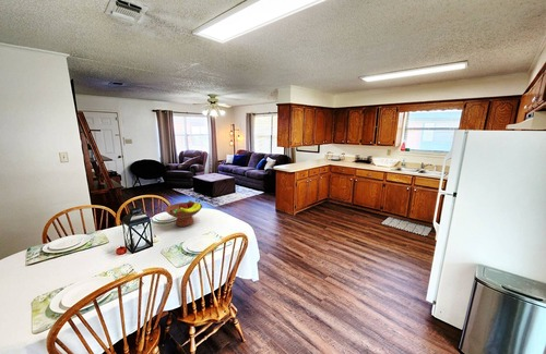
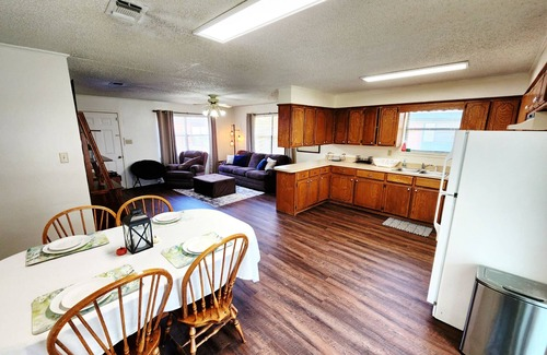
- fruit bowl [164,198,203,228]
